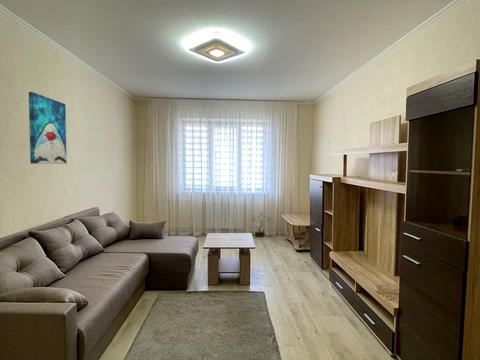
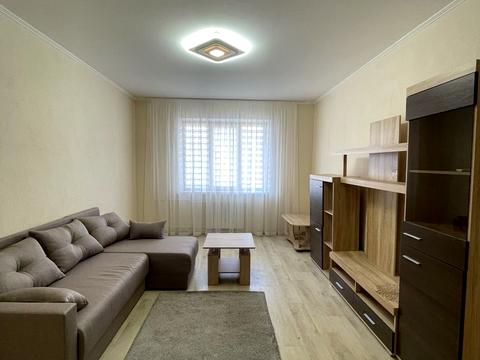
- potted plant [251,212,273,238]
- wall art [28,91,68,165]
